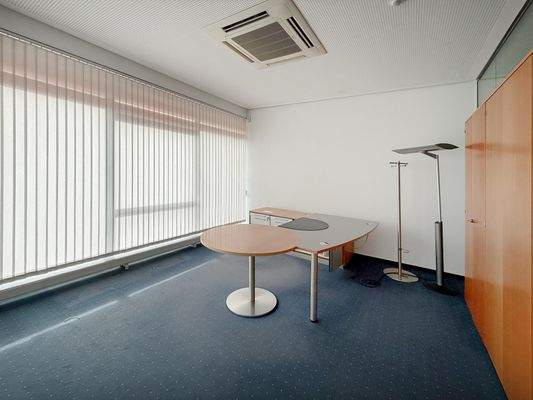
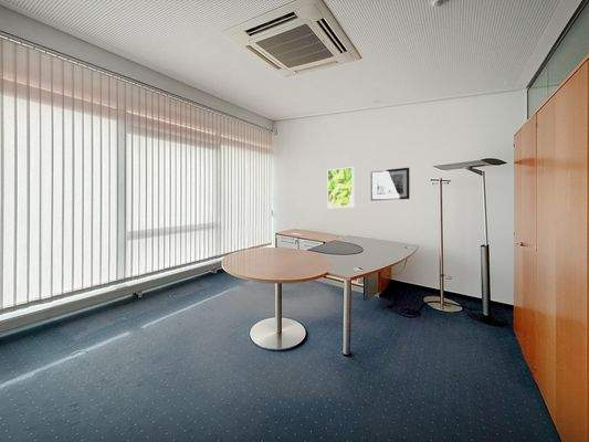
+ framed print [327,166,355,209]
+ wall art [369,167,411,202]
